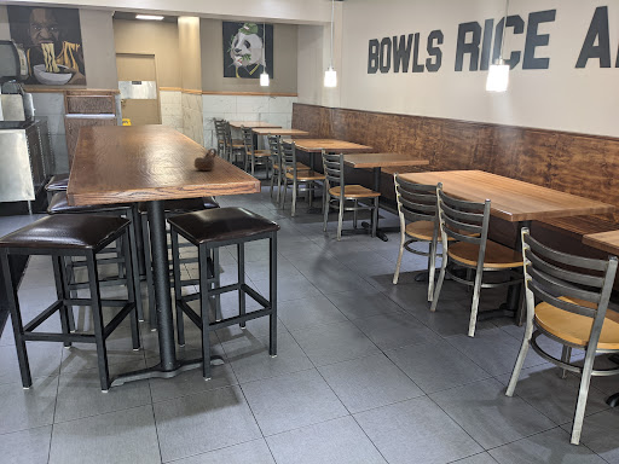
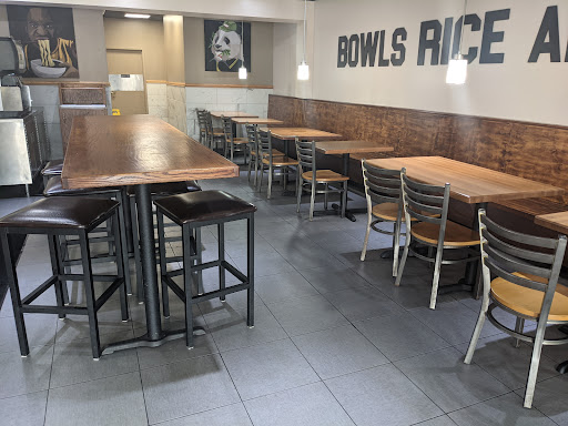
- cup [193,147,218,172]
